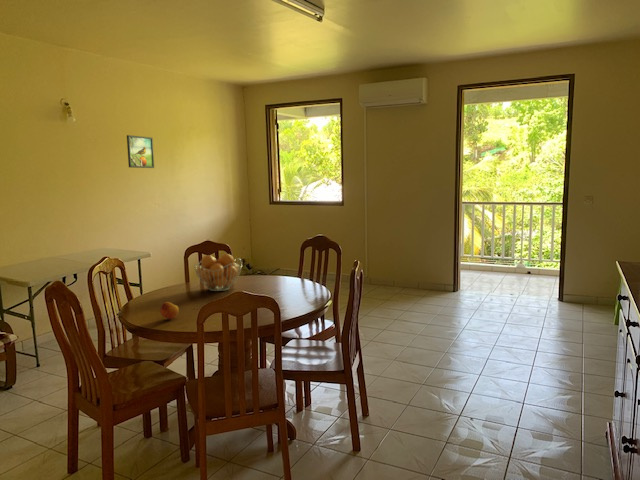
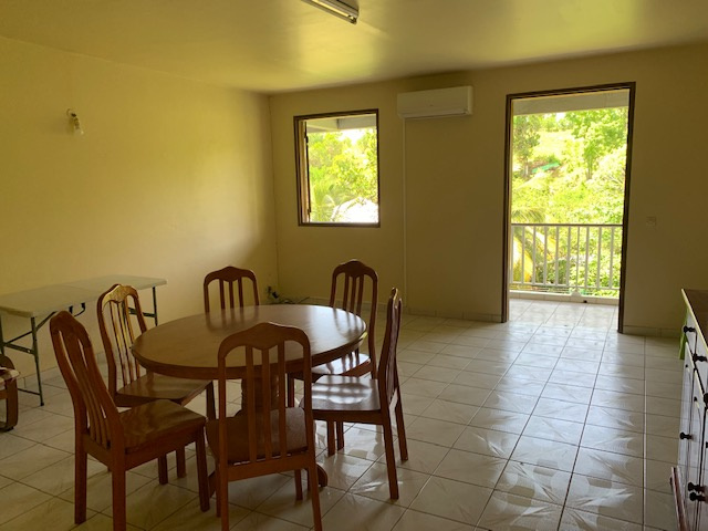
- fruit basket [193,253,243,292]
- apple [160,301,180,320]
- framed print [126,134,155,169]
